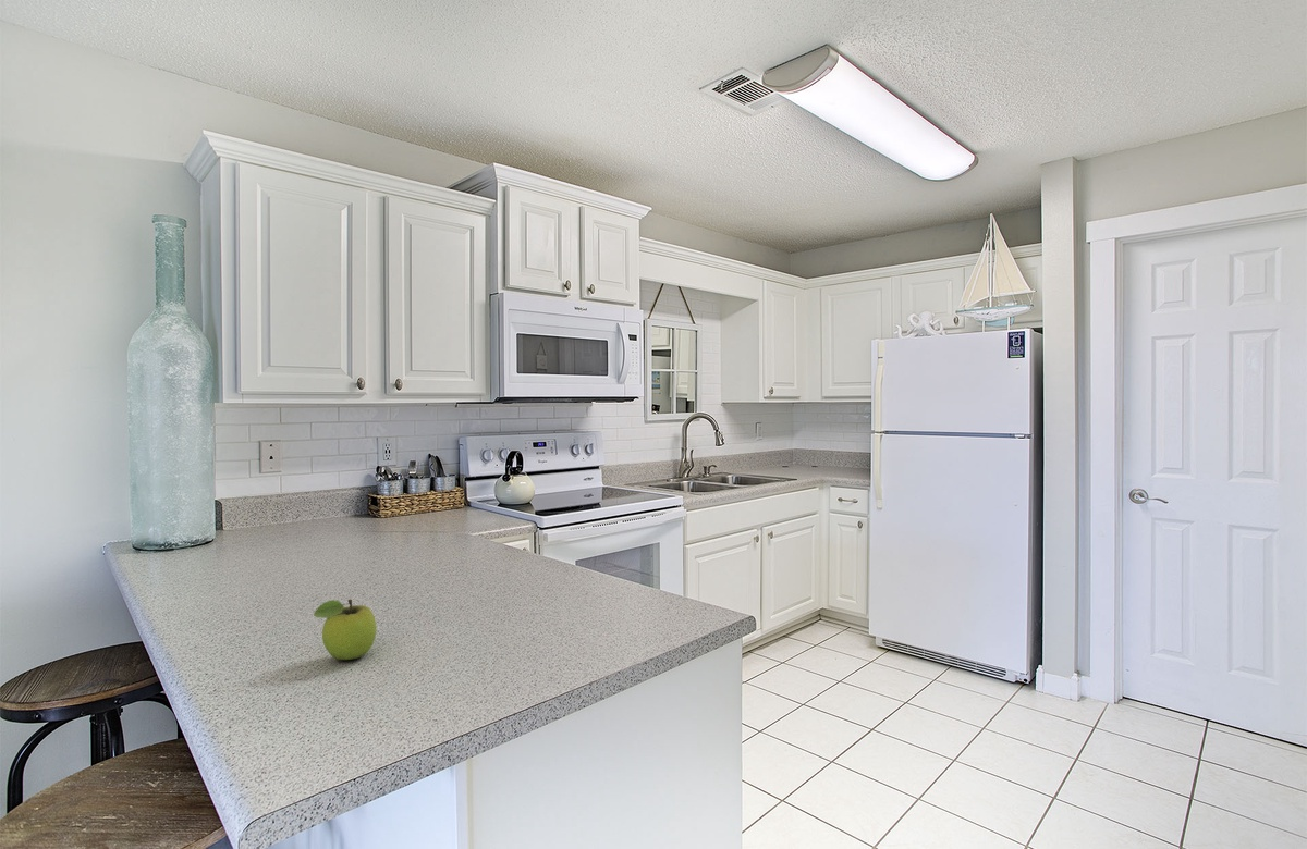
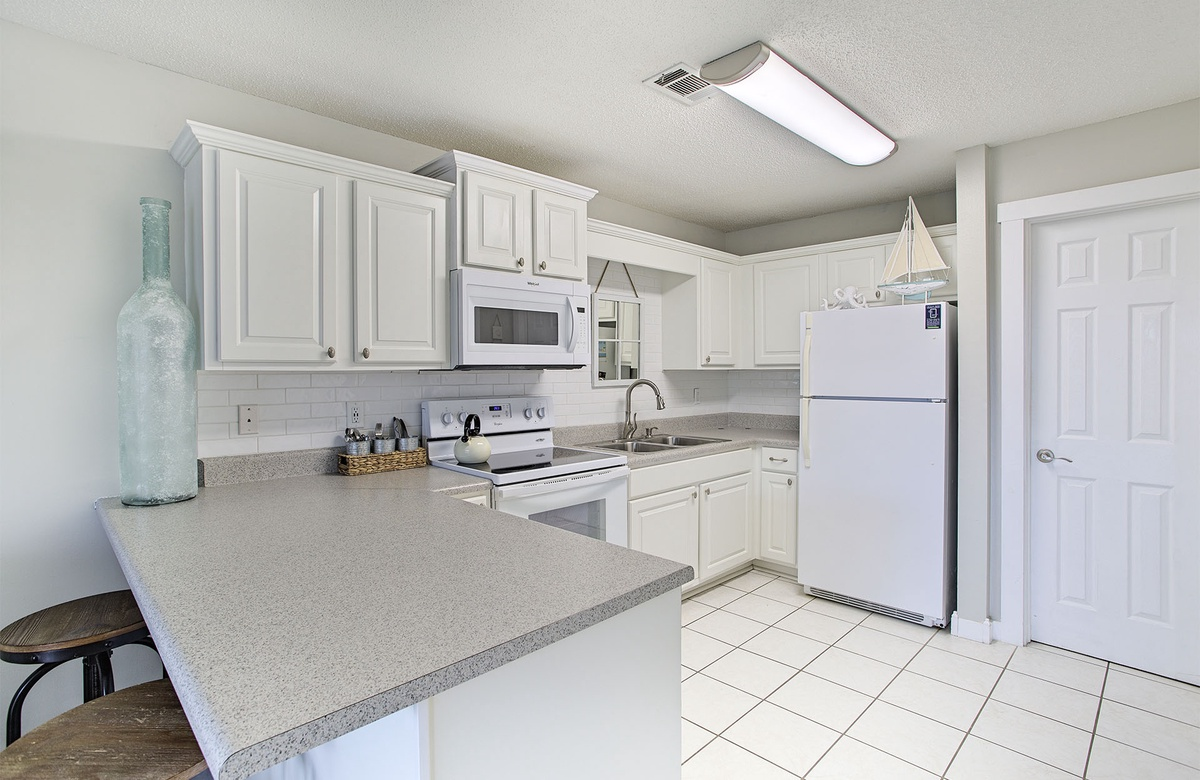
- fruit [313,599,377,661]
